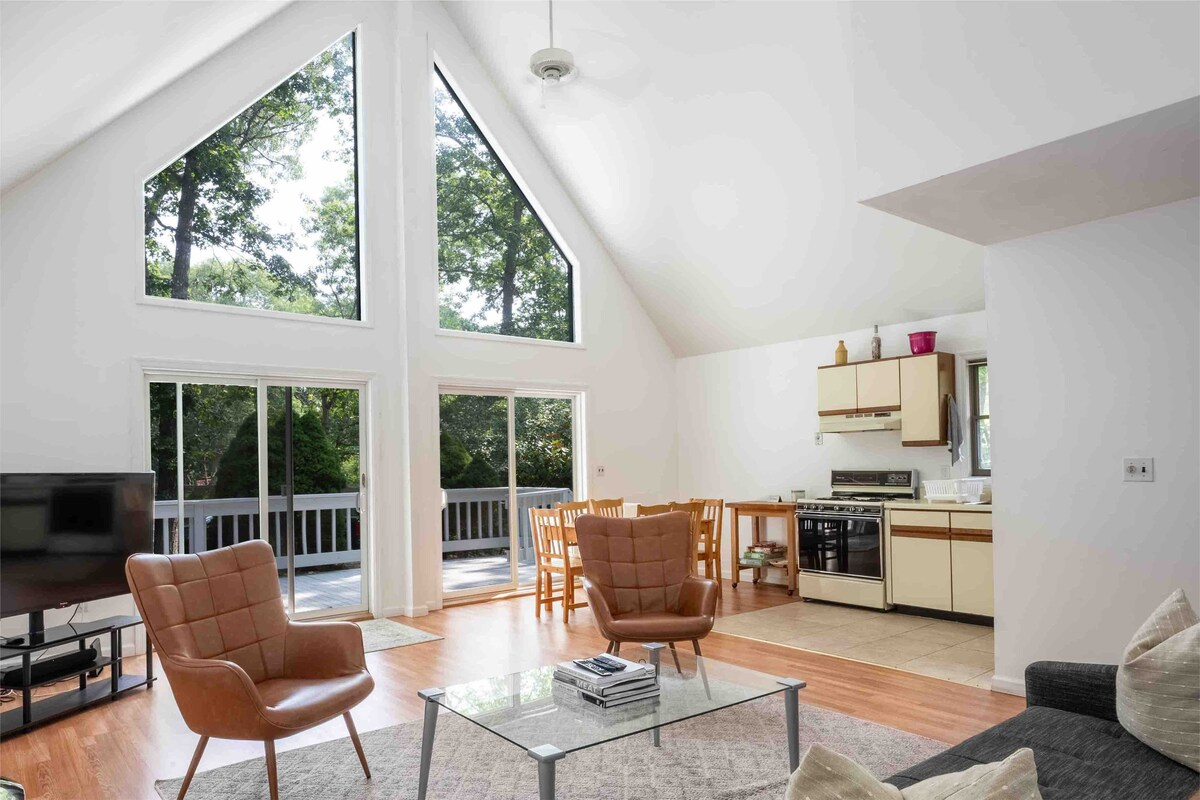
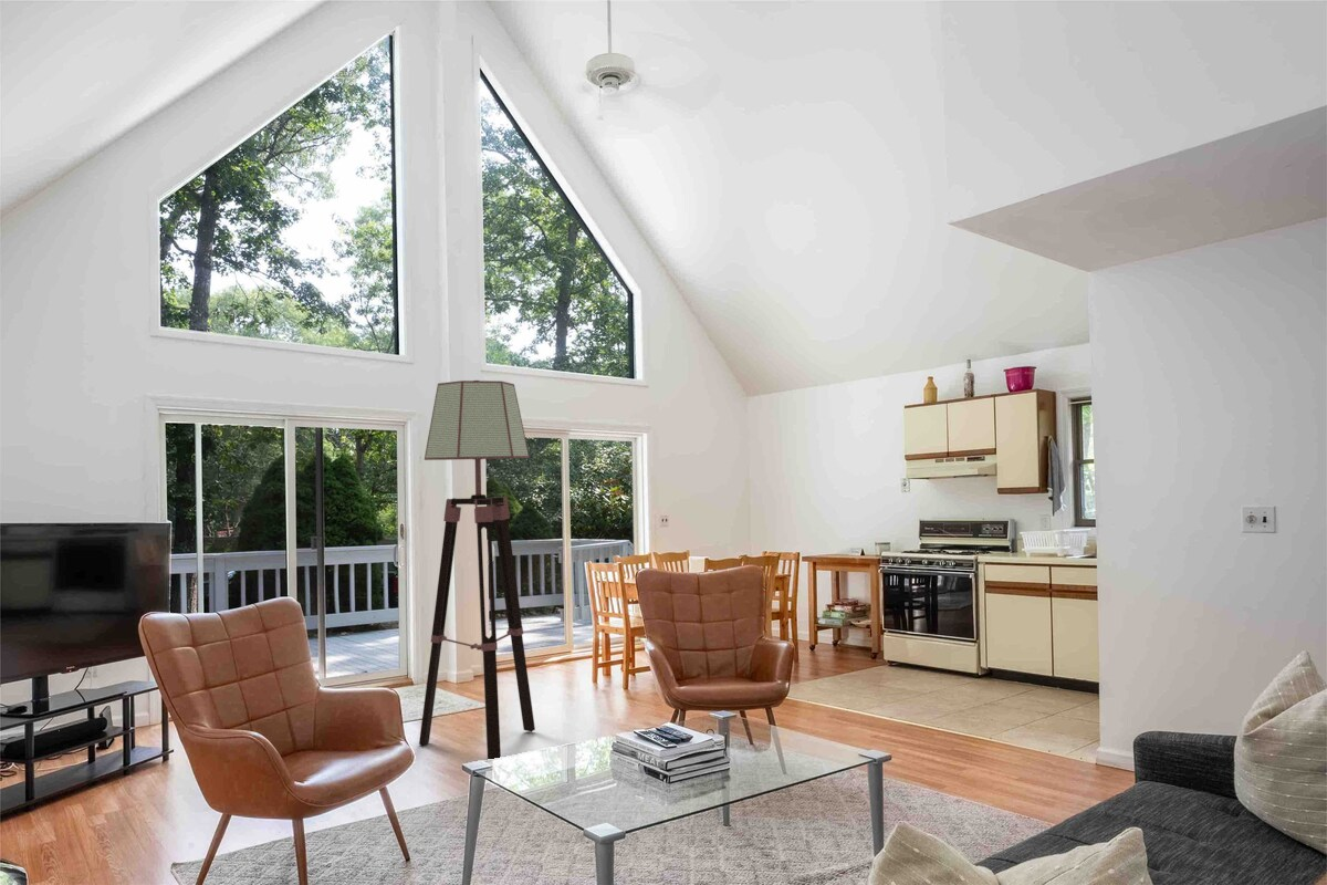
+ floor lamp [418,379,536,760]
